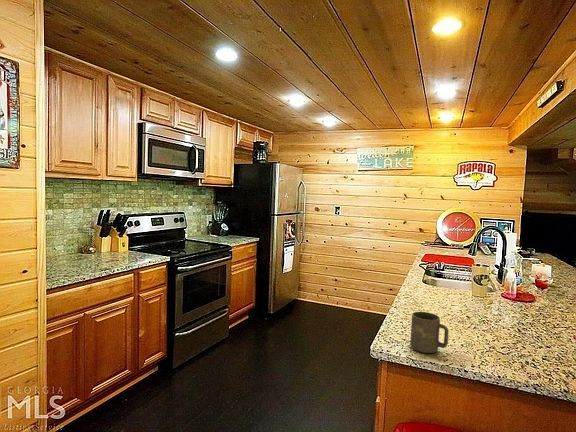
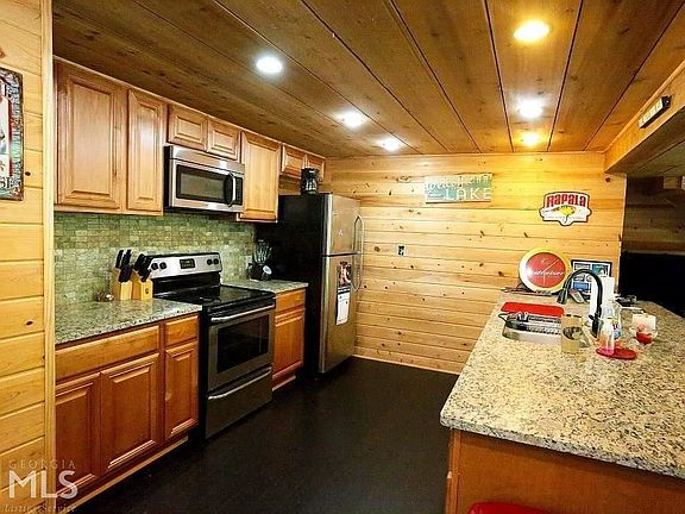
- mug [409,311,450,354]
